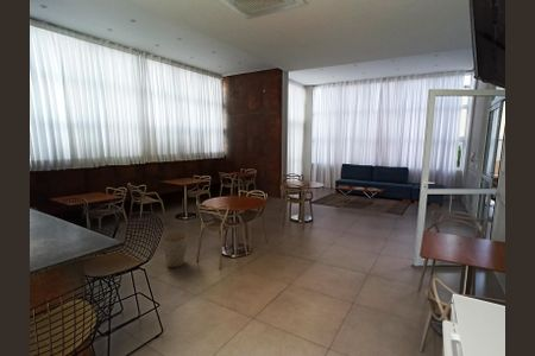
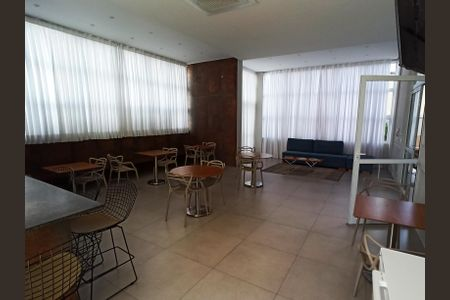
- trash can [160,231,189,268]
